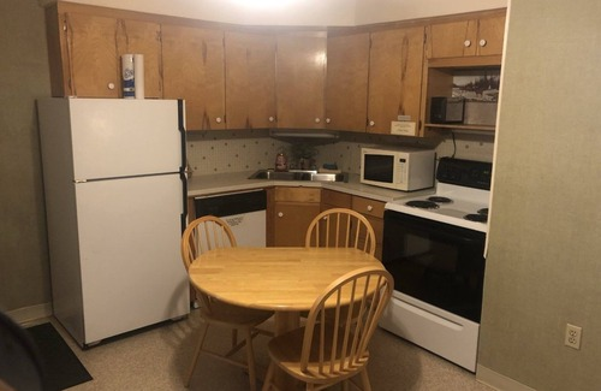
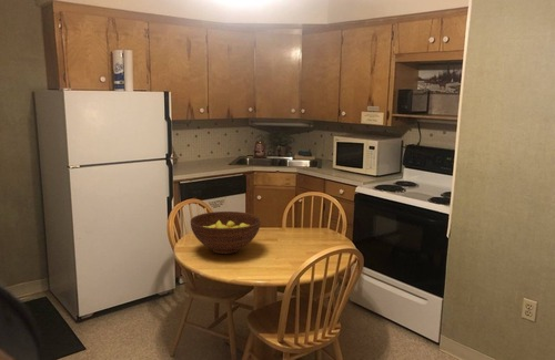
+ fruit bowl [190,210,262,255]
